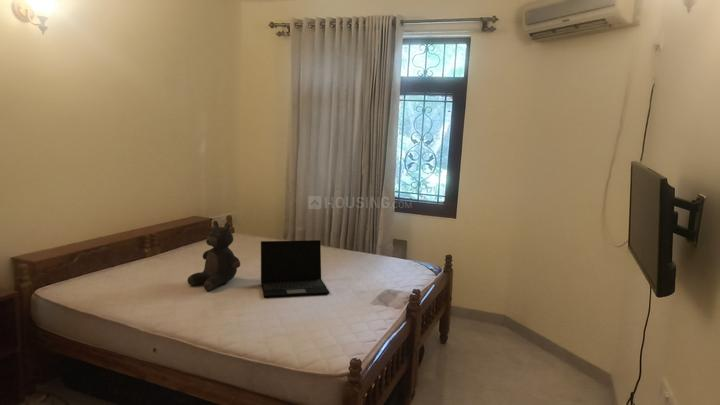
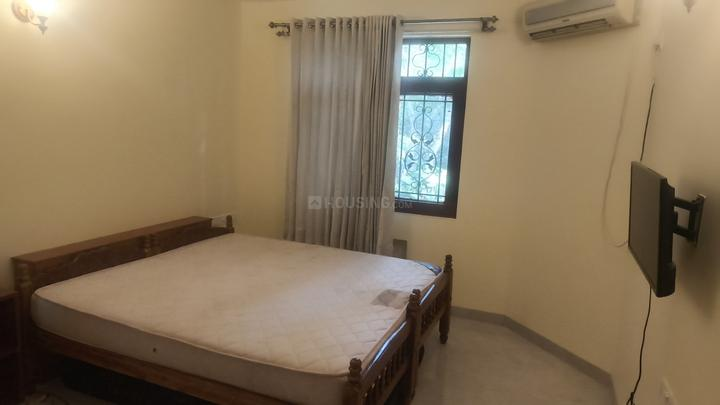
- teddy bear [186,220,241,291]
- laptop [260,239,330,298]
